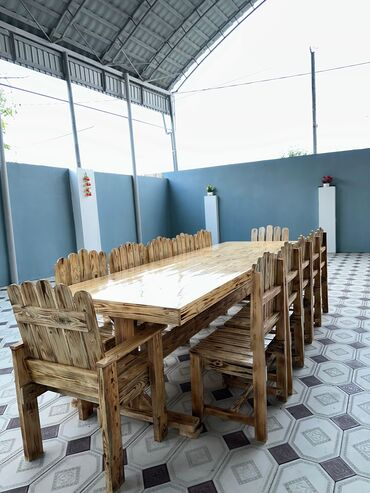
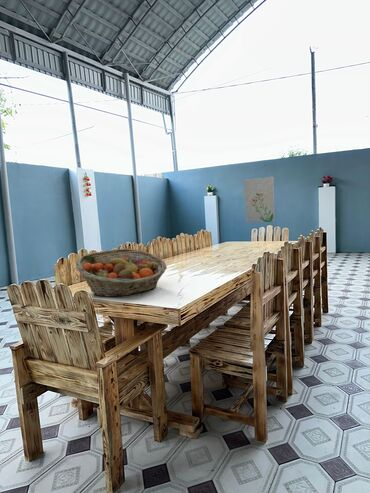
+ fruit basket [75,248,168,298]
+ wall art [243,176,276,224]
